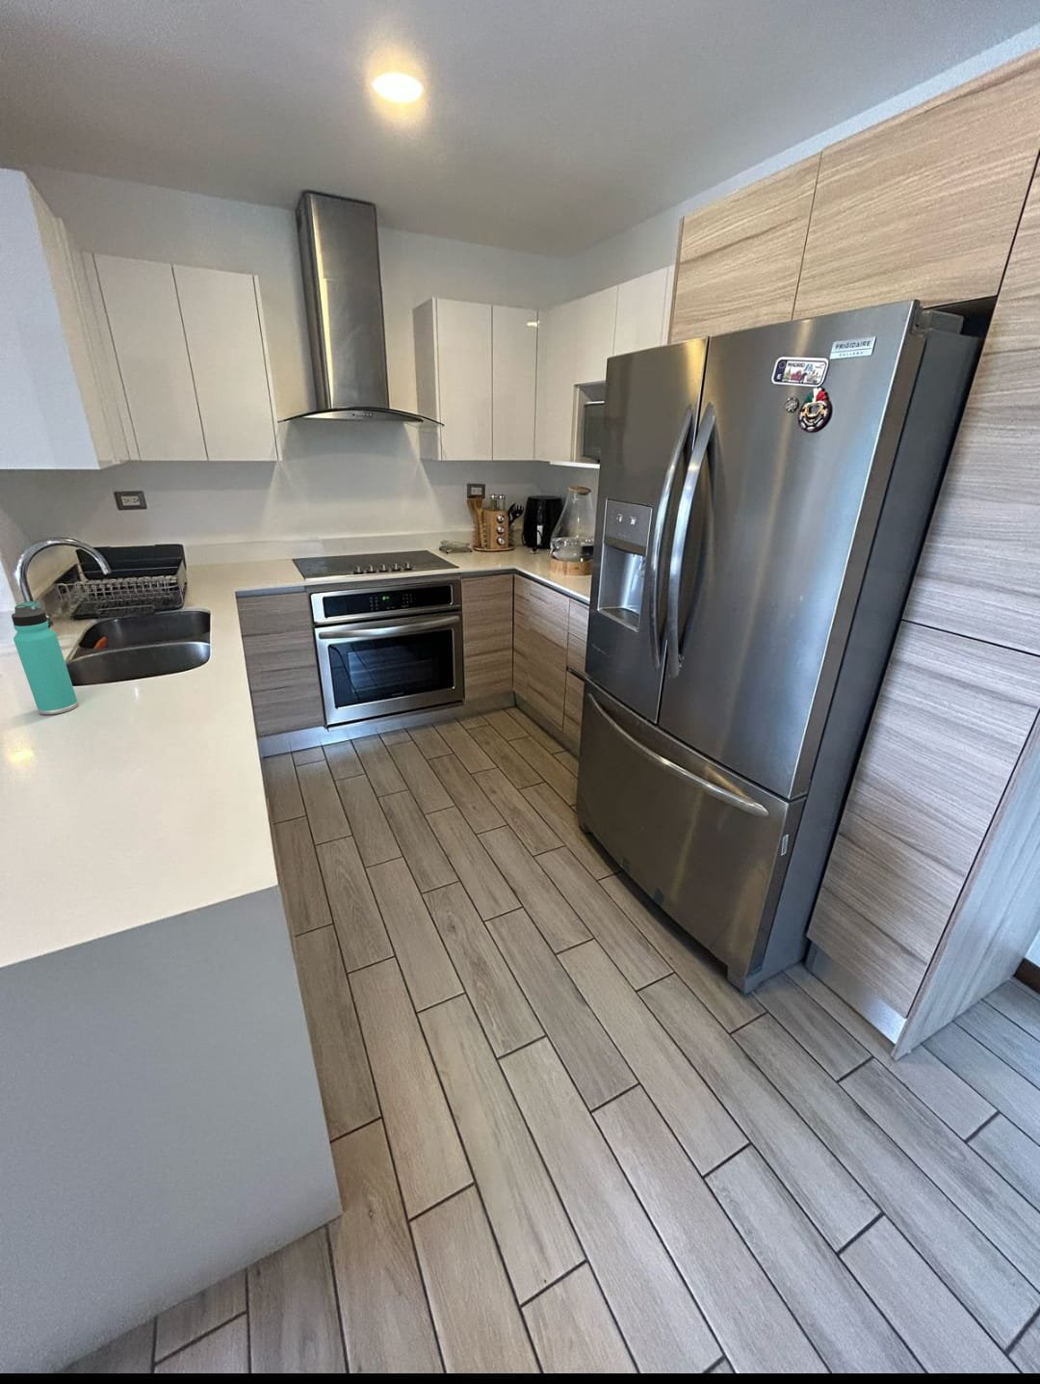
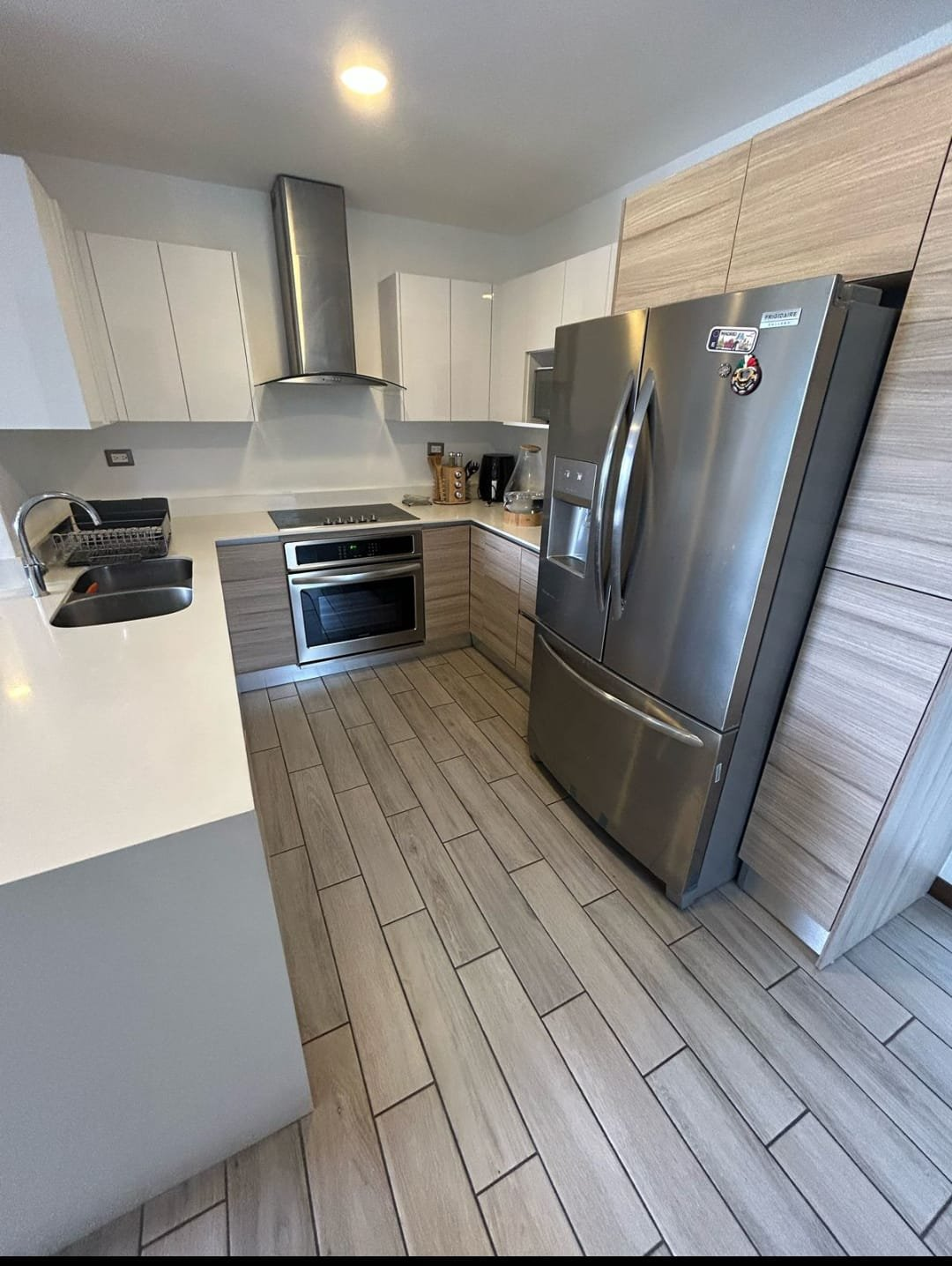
- thermos bottle [11,600,79,715]
